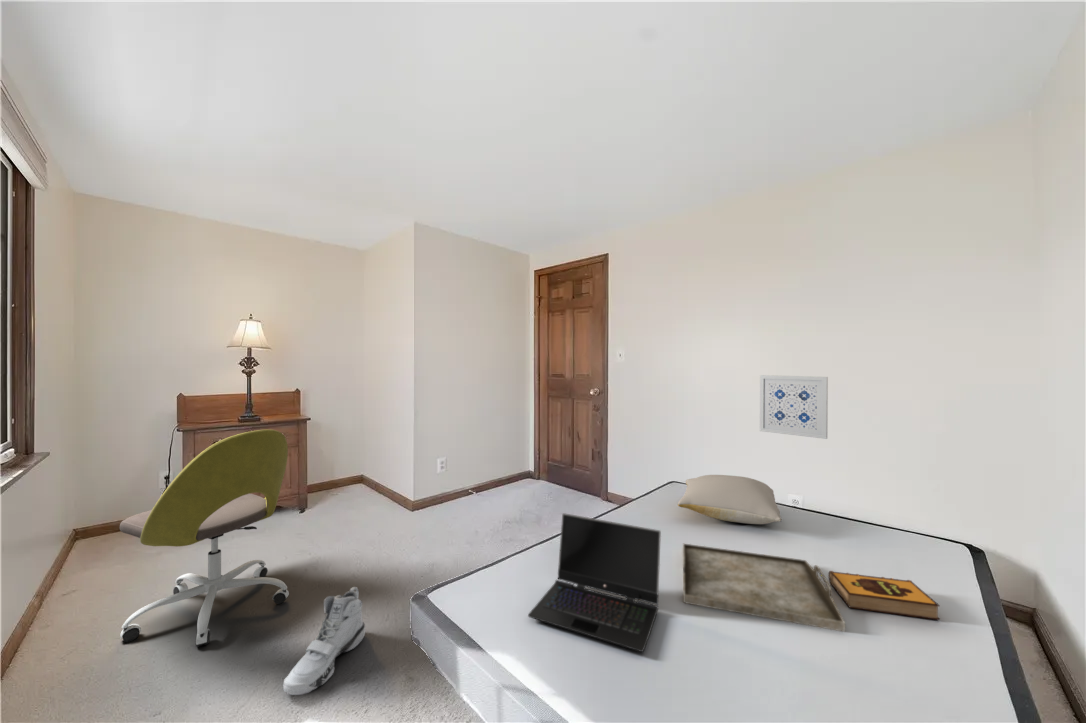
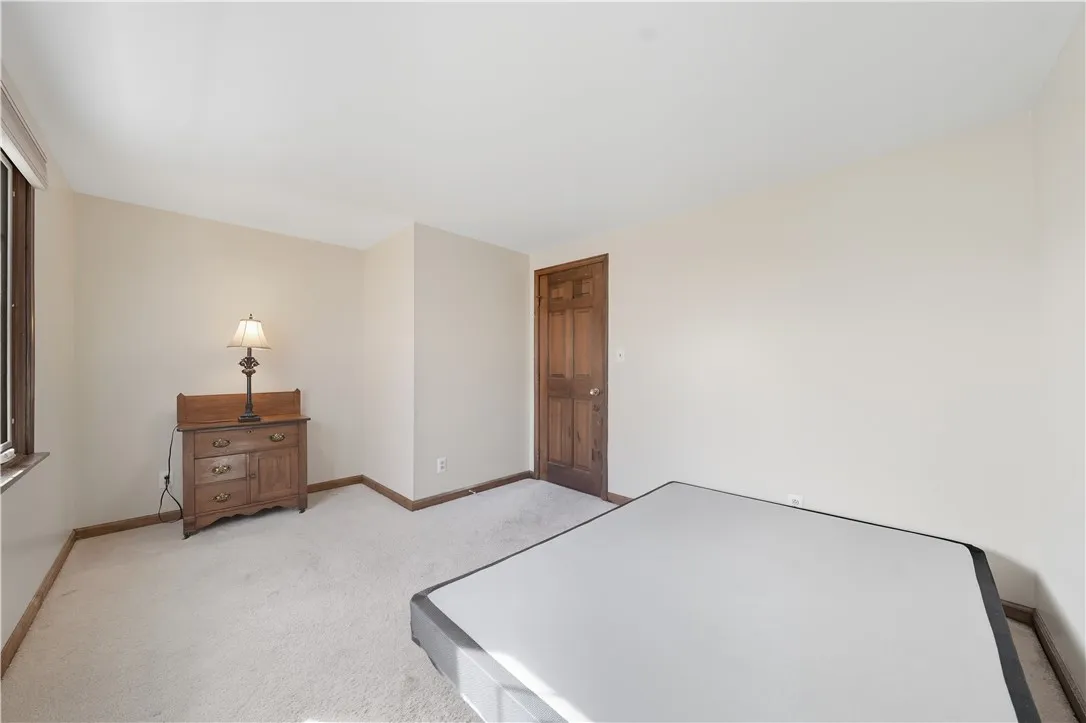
- wall art [759,374,829,440]
- office chair [119,428,290,648]
- serving tray [682,543,846,633]
- pillow [677,474,782,525]
- laptop computer [527,512,662,653]
- hardback book [827,570,941,621]
- sneaker [282,586,367,696]
